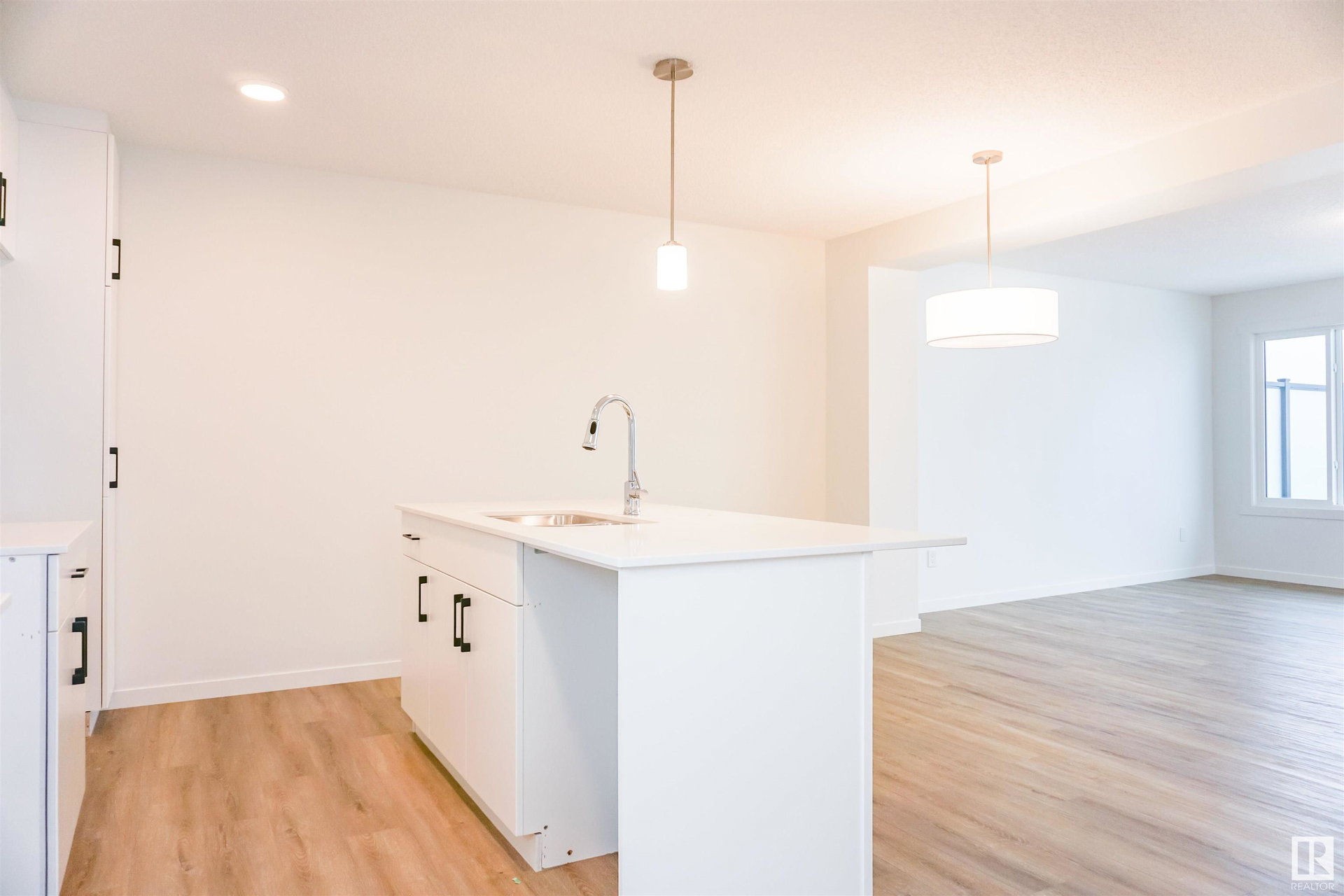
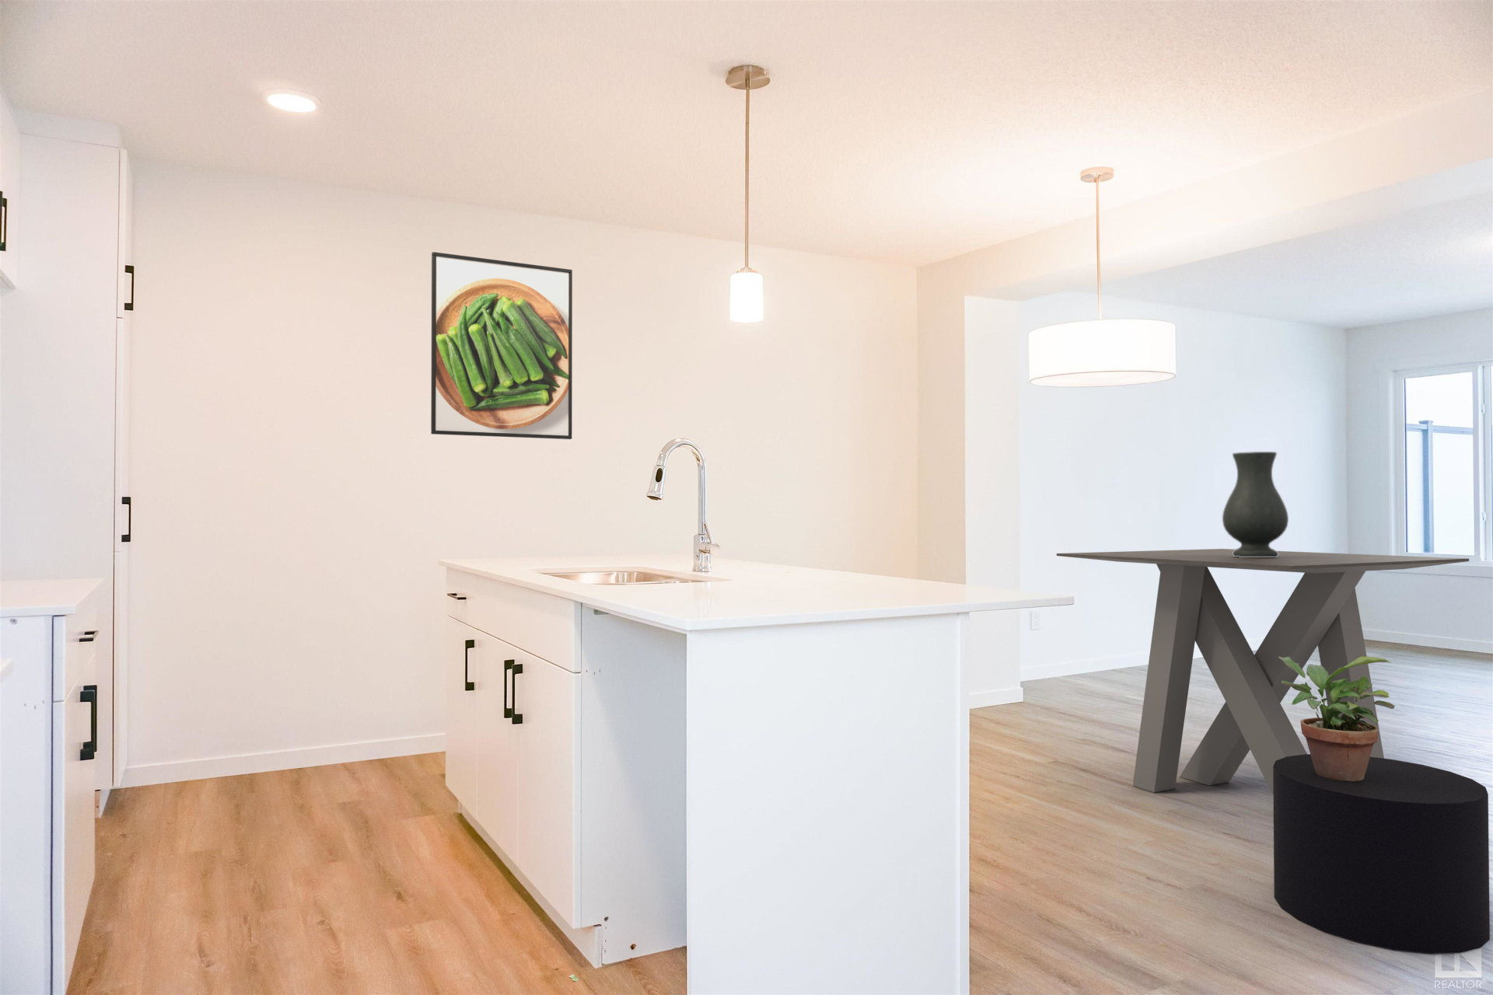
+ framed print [430,251,573,440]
+ dining table [1056,547,1470,796]
+ stool [1273,753,1491,955]
+ potted plant [1279,656,1395,781]
+ vase [1222,451,1290,557]
